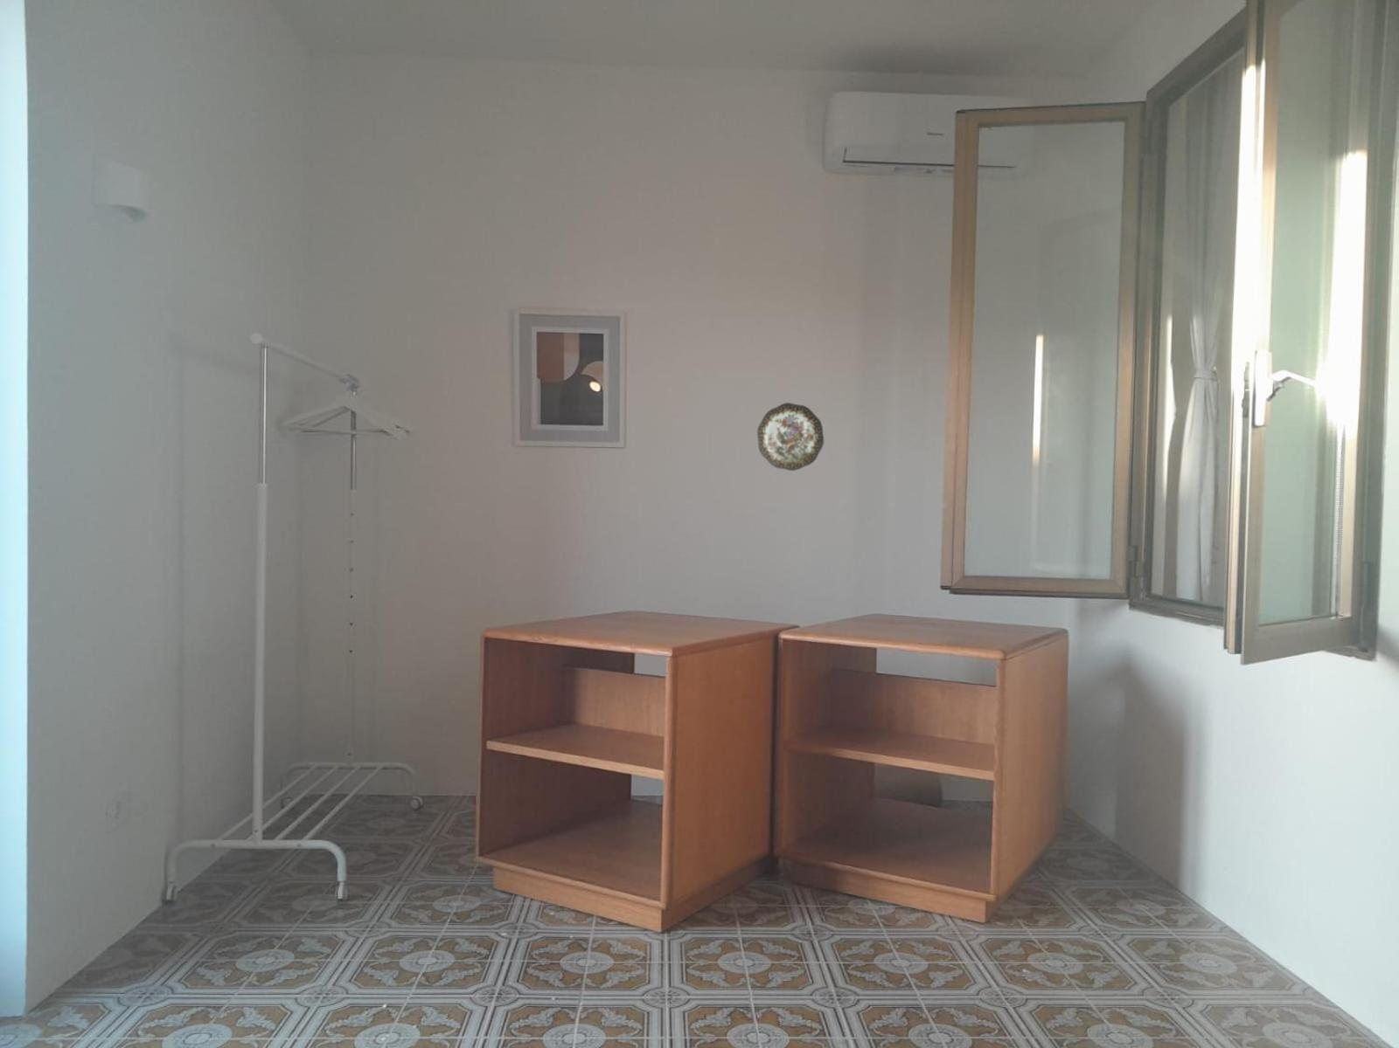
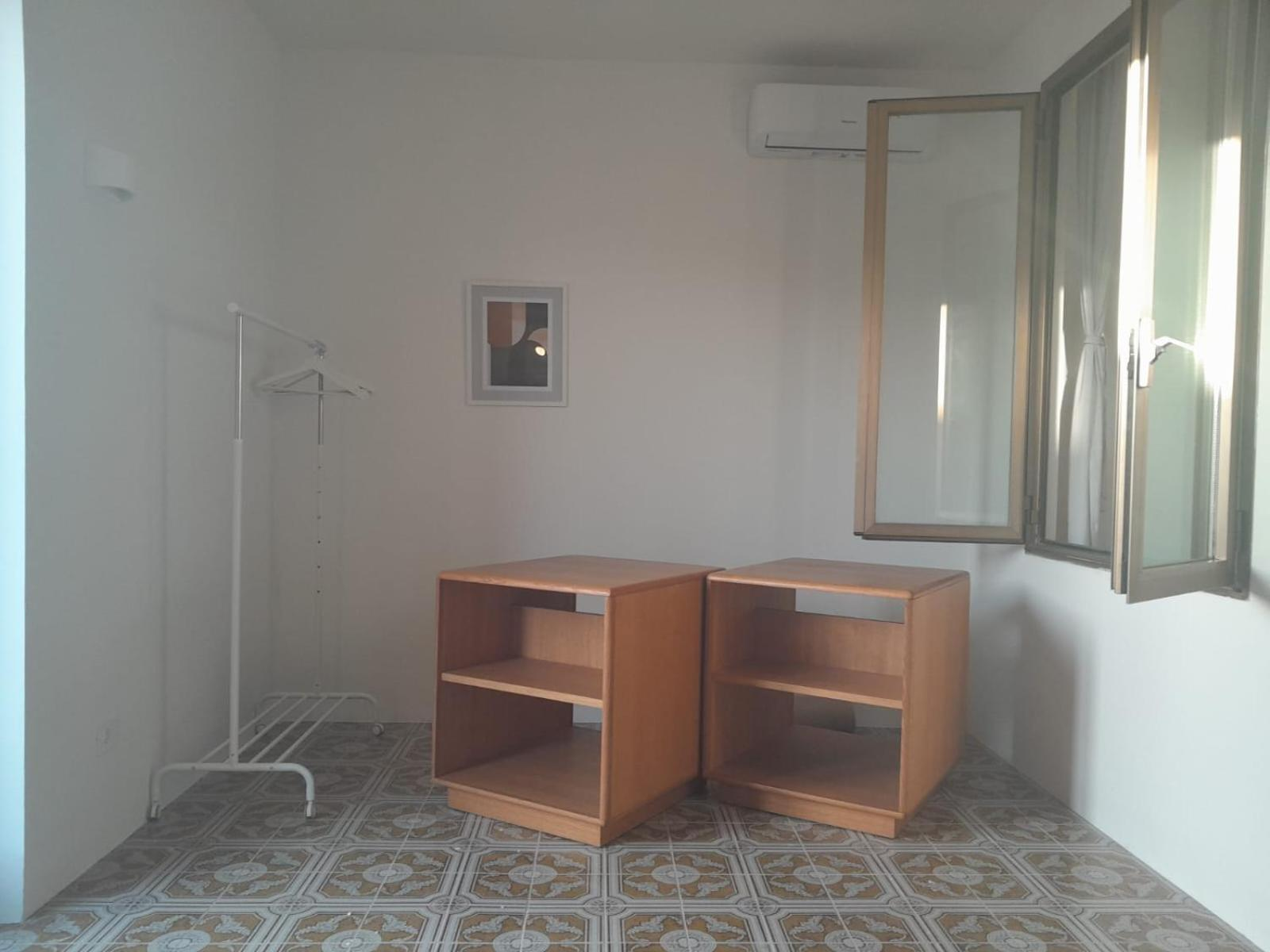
- decorative plate [757,402,825,471]
